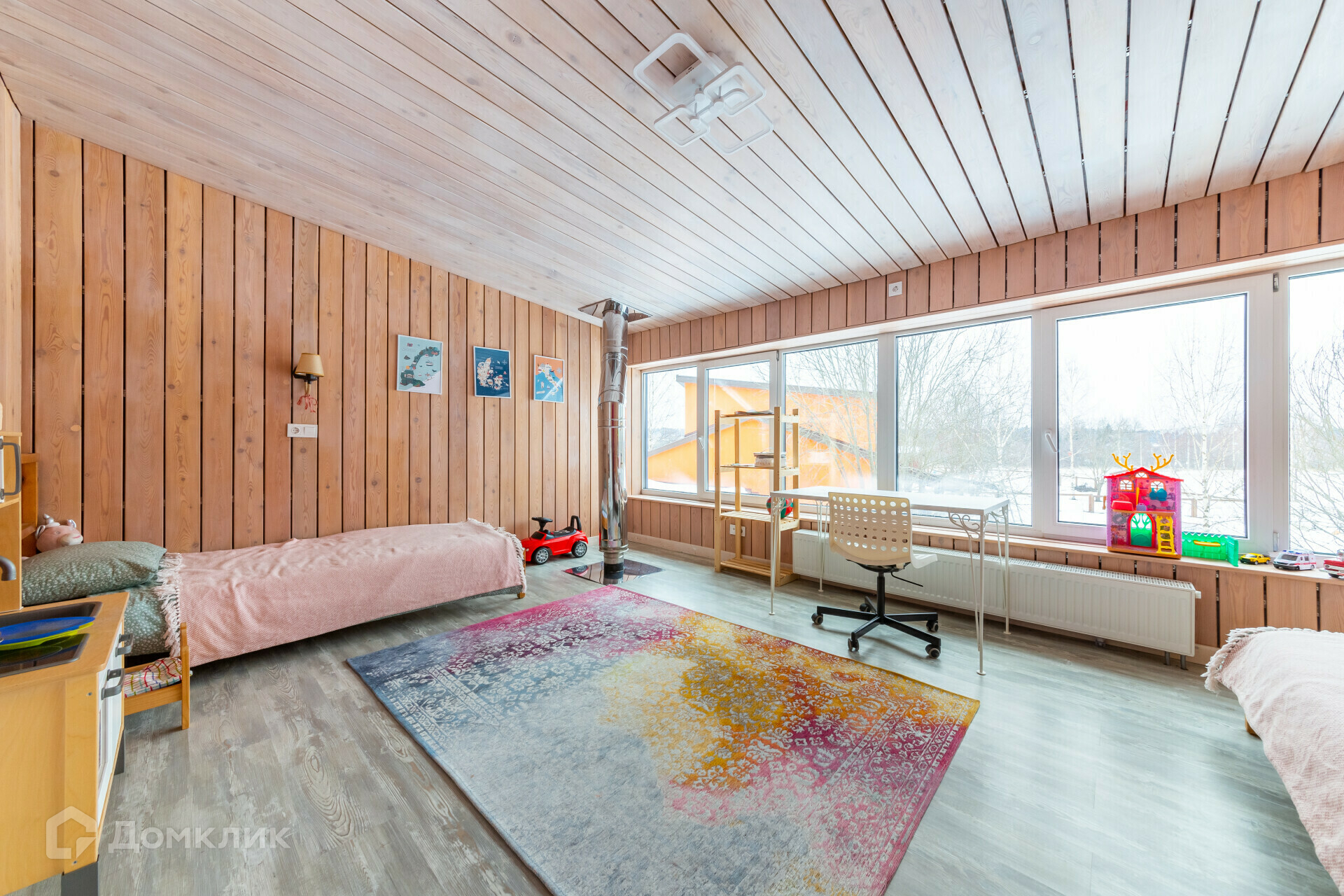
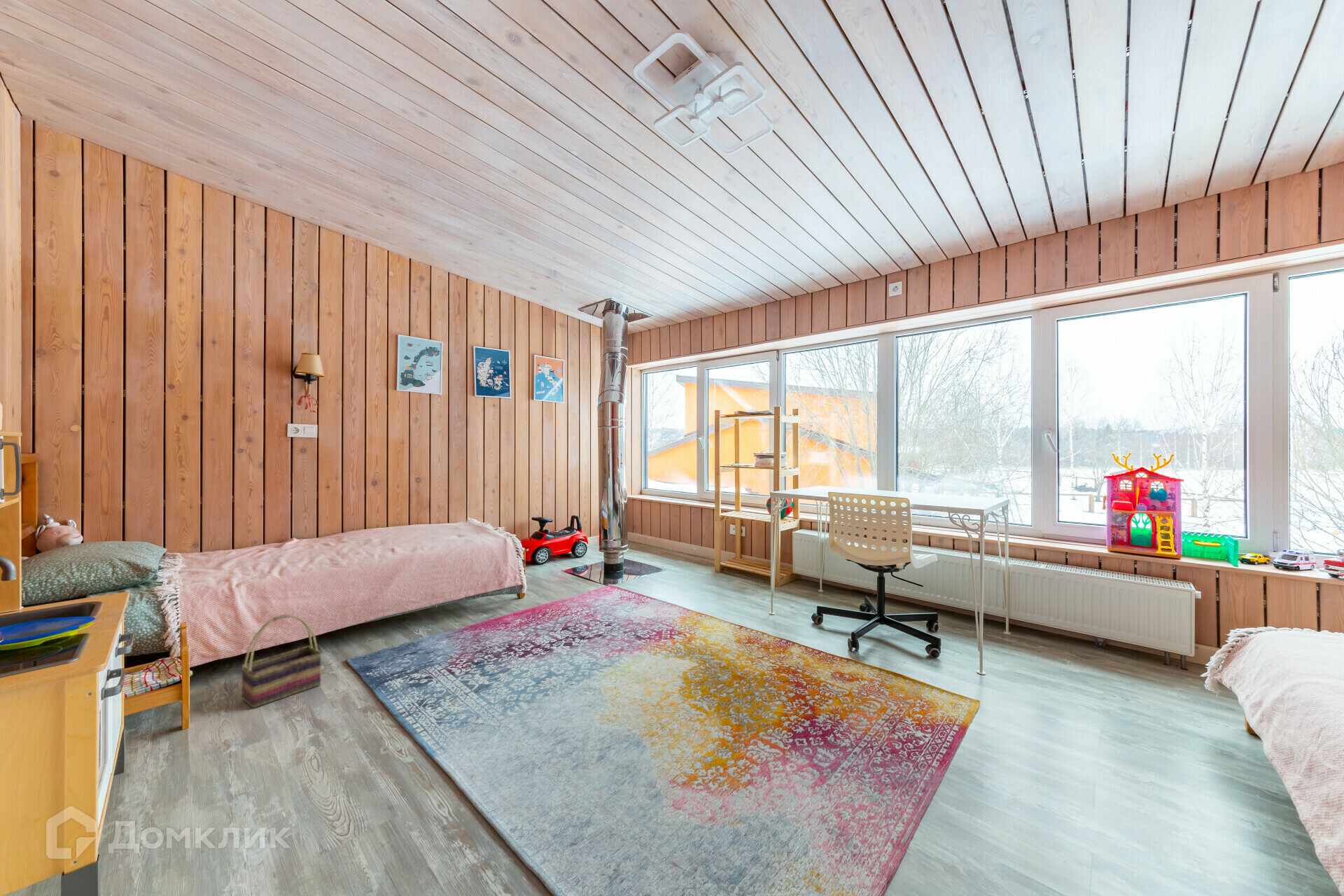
+ basket [240,614,323,708]
